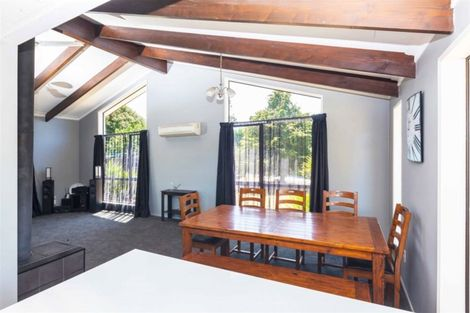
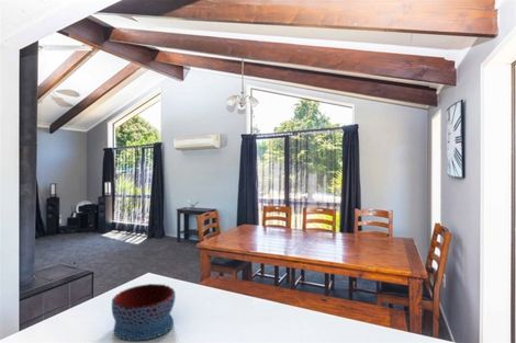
+ bowl [111,283,177,342]
